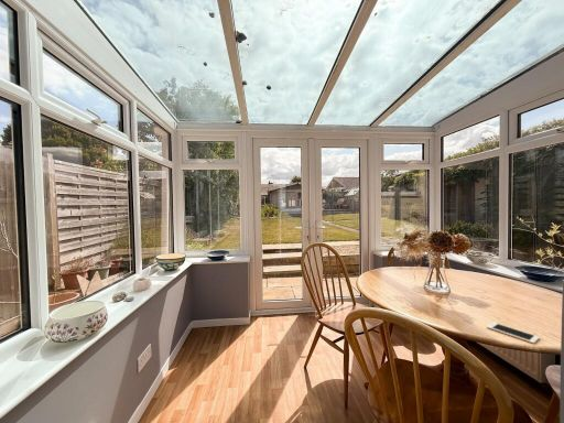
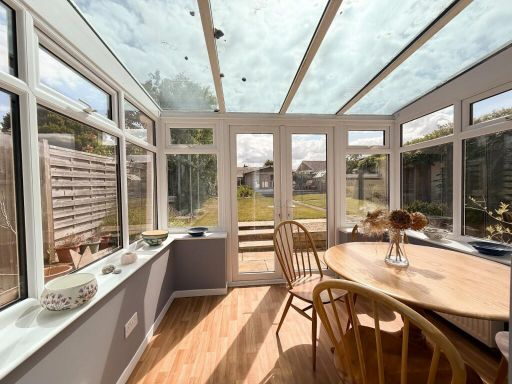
- cell phone [486,321,541,345]
